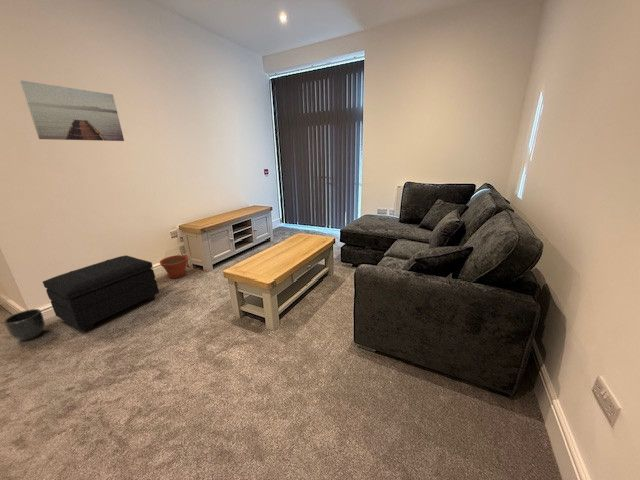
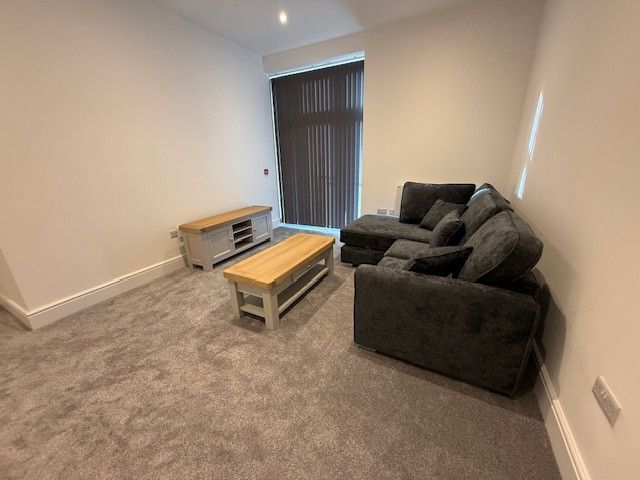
- footstool [42,254,160,333]
- planter [3,308,46,342]
- plant pot [159,254,189,279]
- wall art [19,79,125,142]
